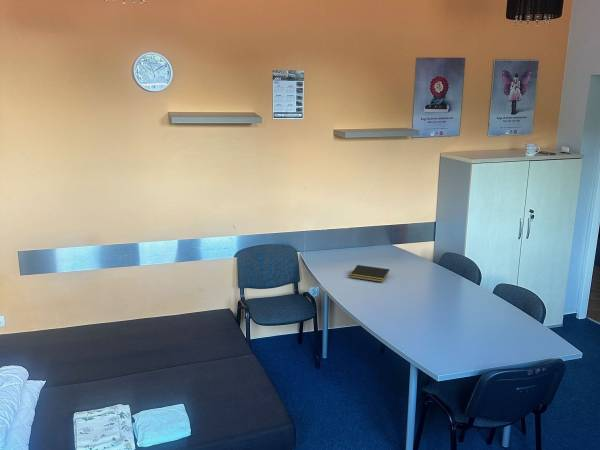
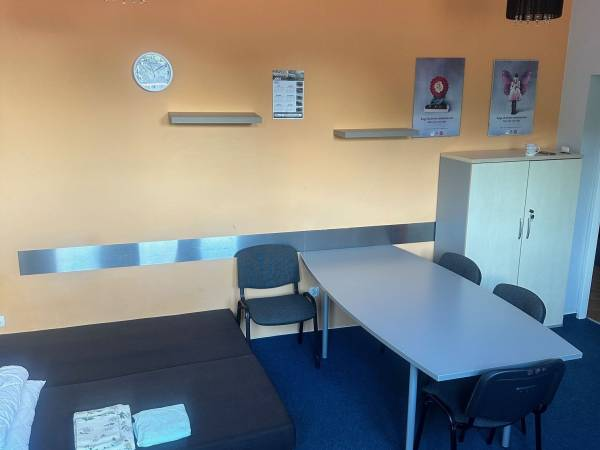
- notepad [349,264,390,283]
